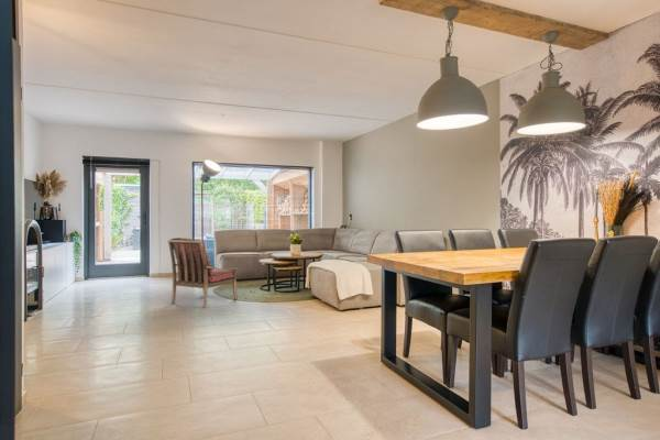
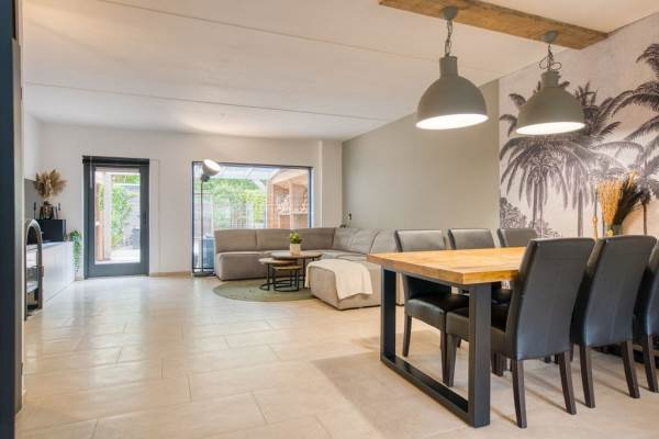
- armchair [167,237,239,309]
